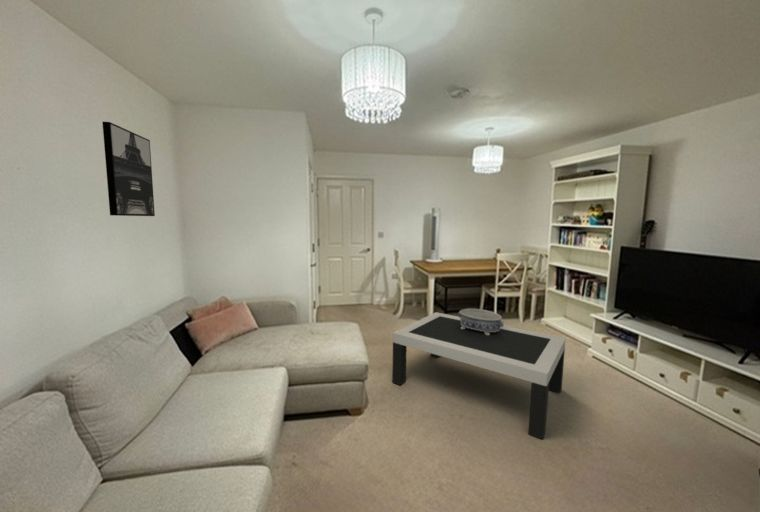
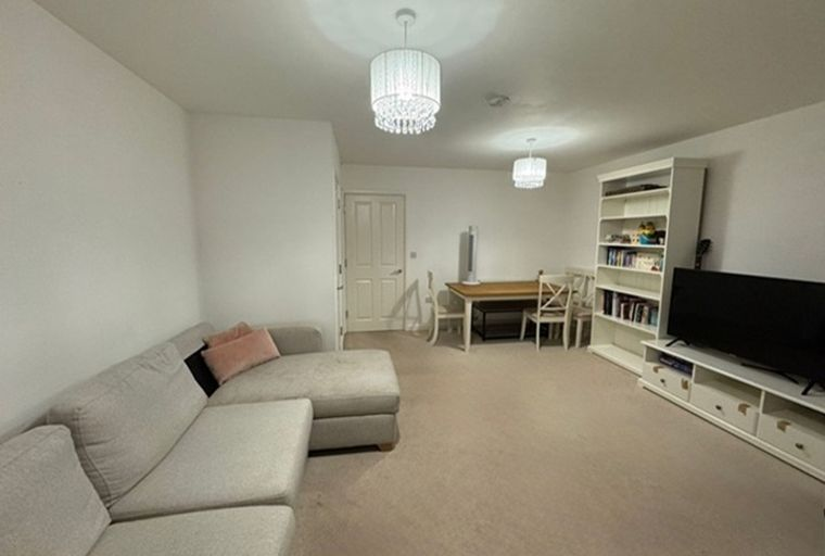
- wall art [101,121,156,217]
- coffee table [391,311,567,440]
- decorative bowl [457,308,505,335]
